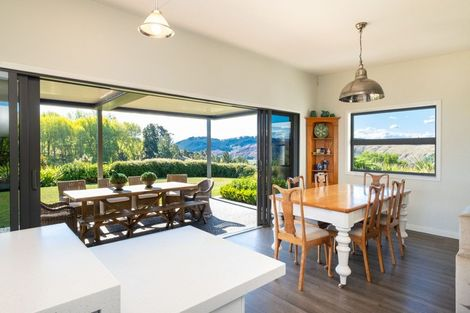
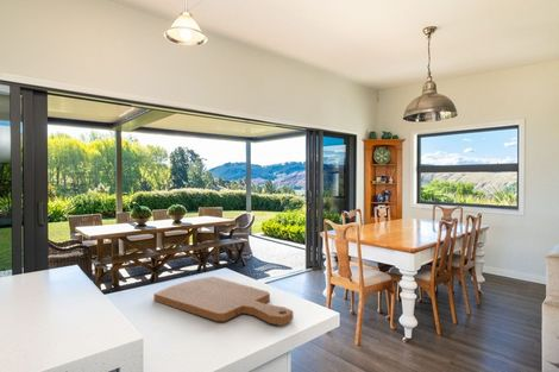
+ cutting board [152,276,294,327]
